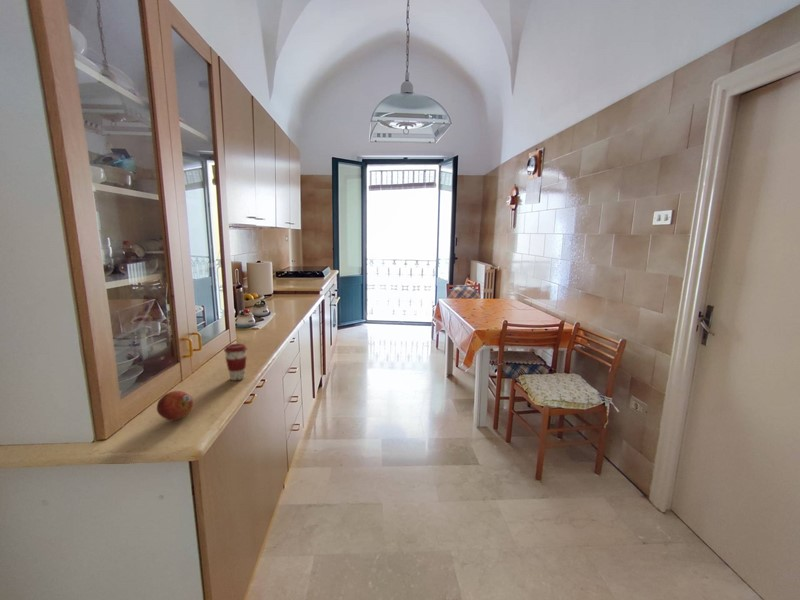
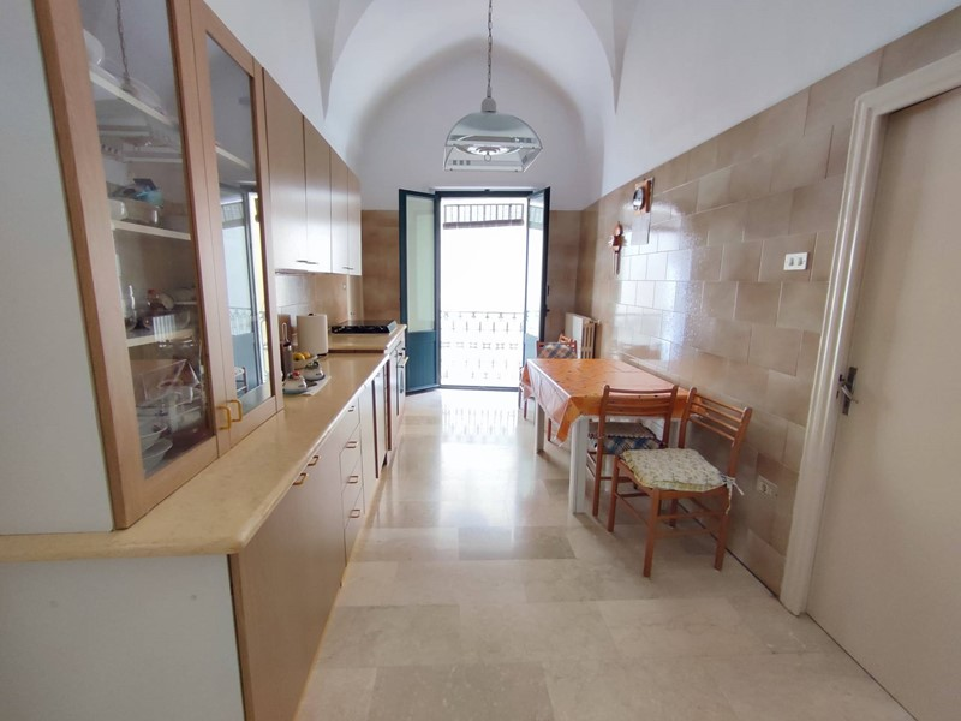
- coffee cup [223,343,248,381]
- fruit [156,390,194,421]
